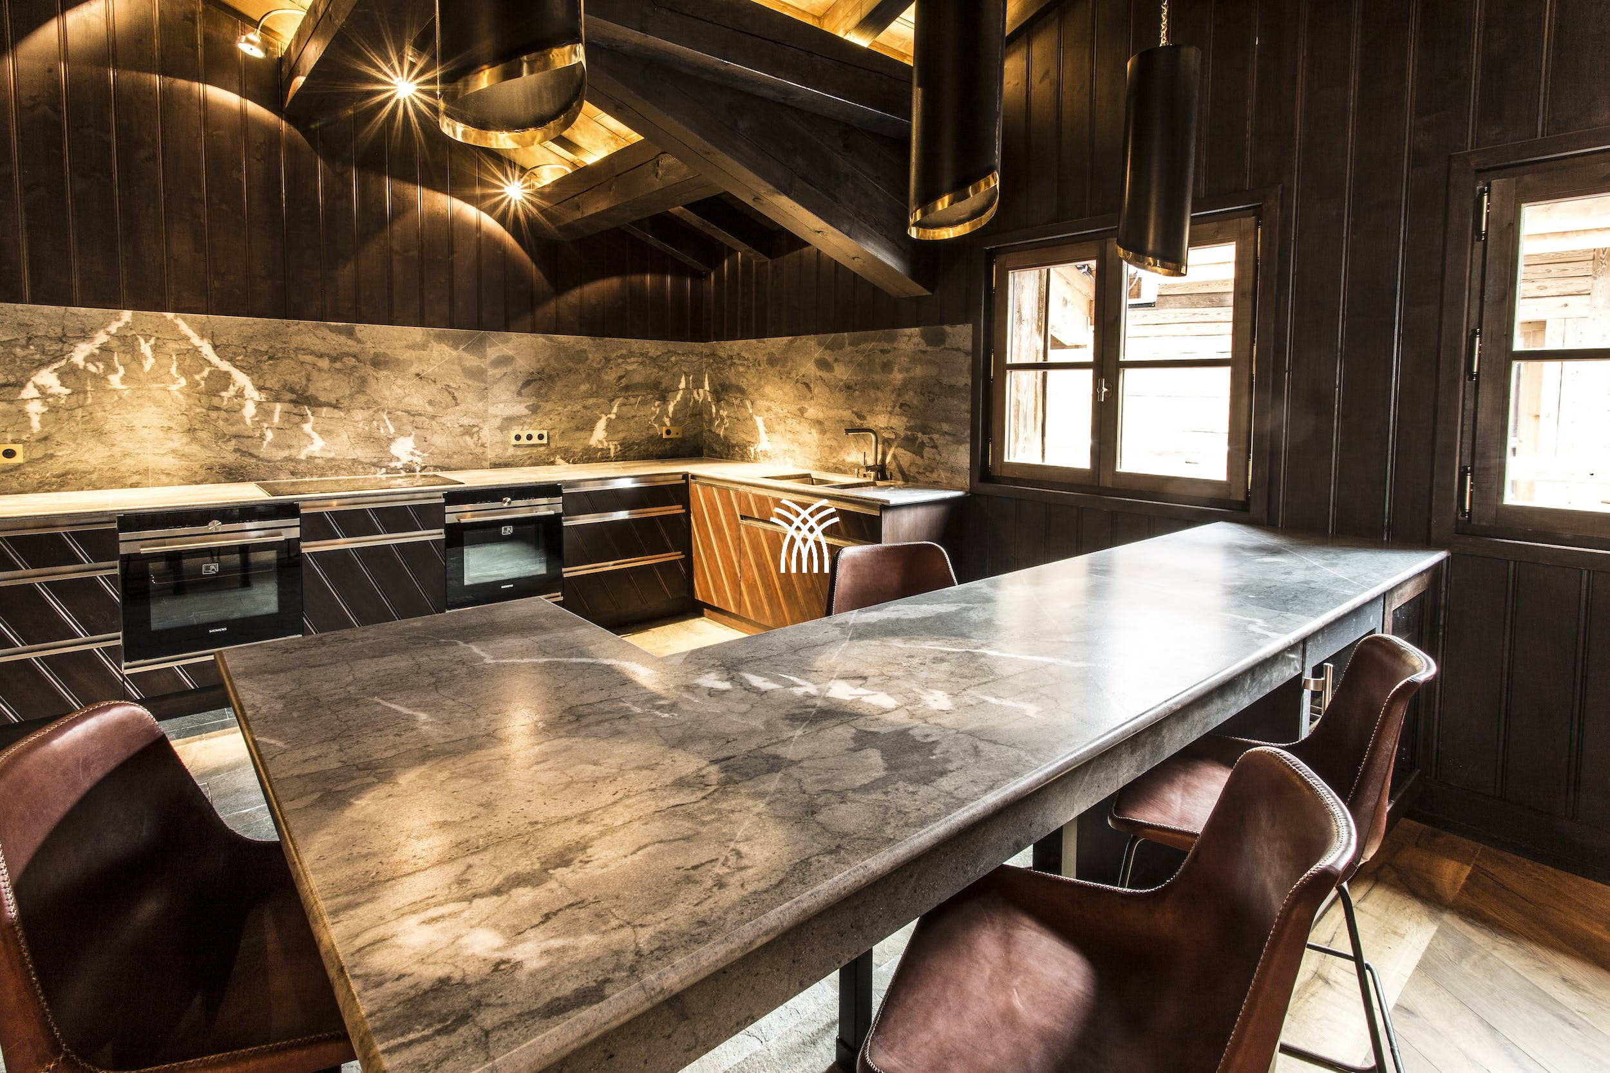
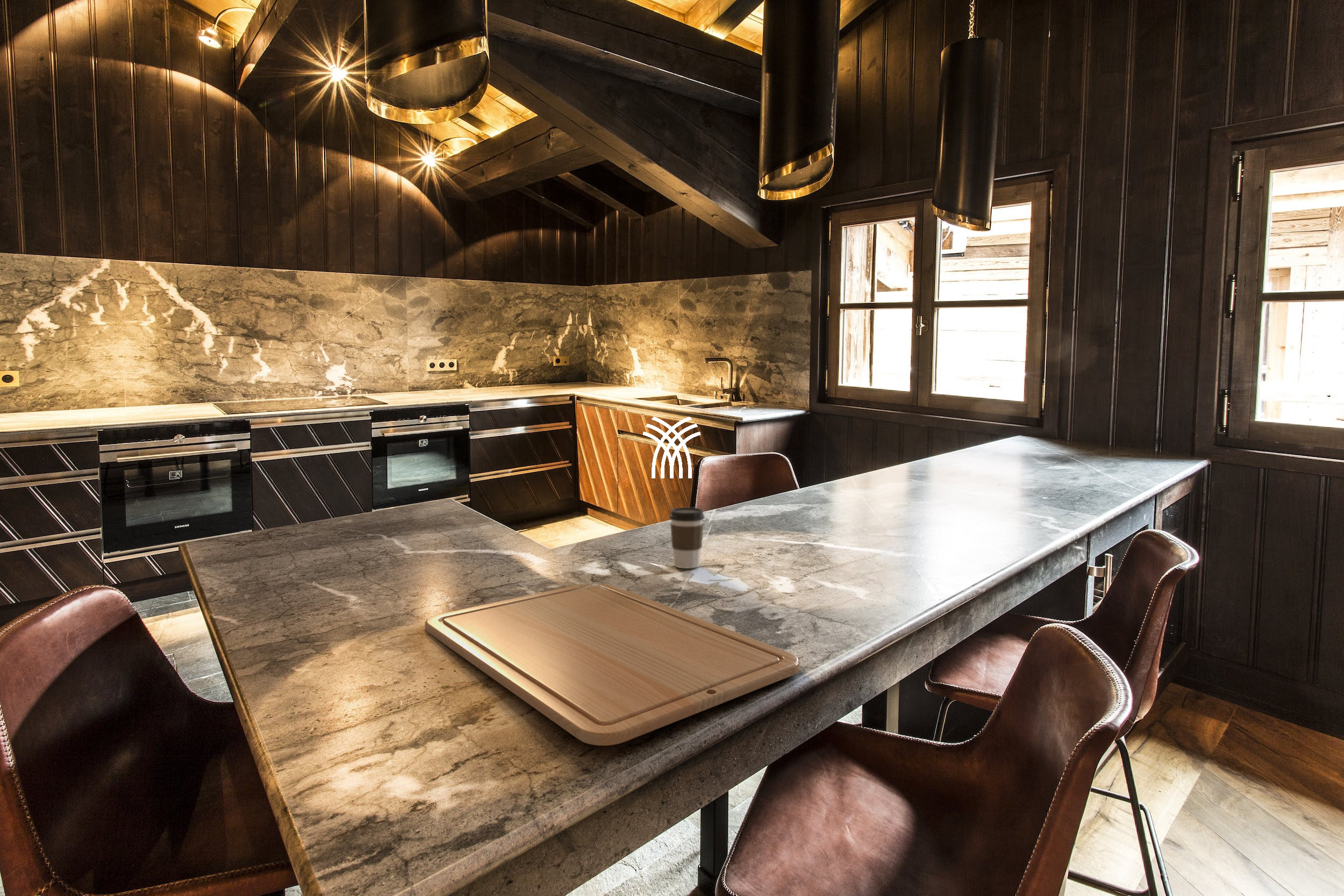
+ coffee cup [669,507,705,569]
+ chopping board [424,584,800,746]
